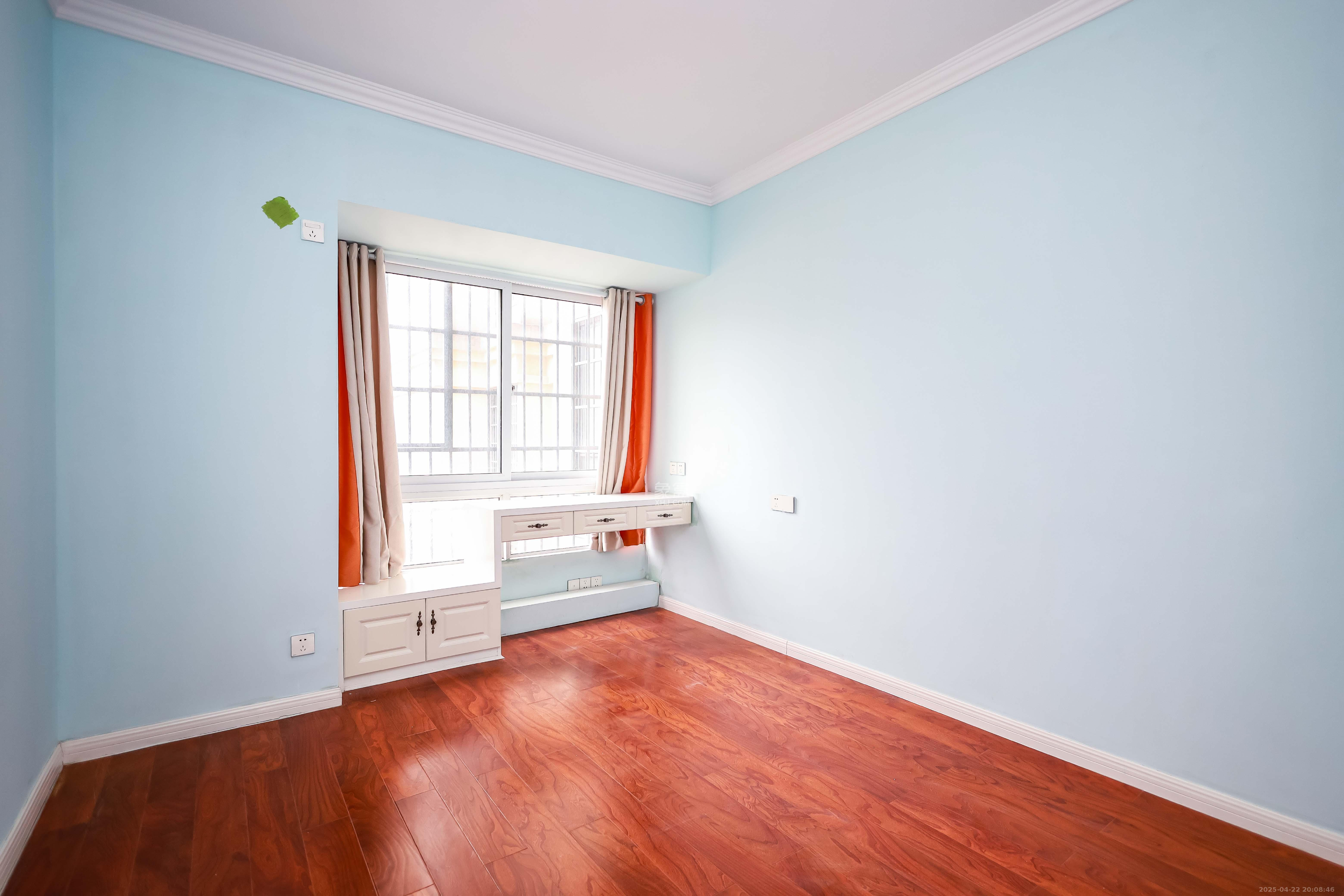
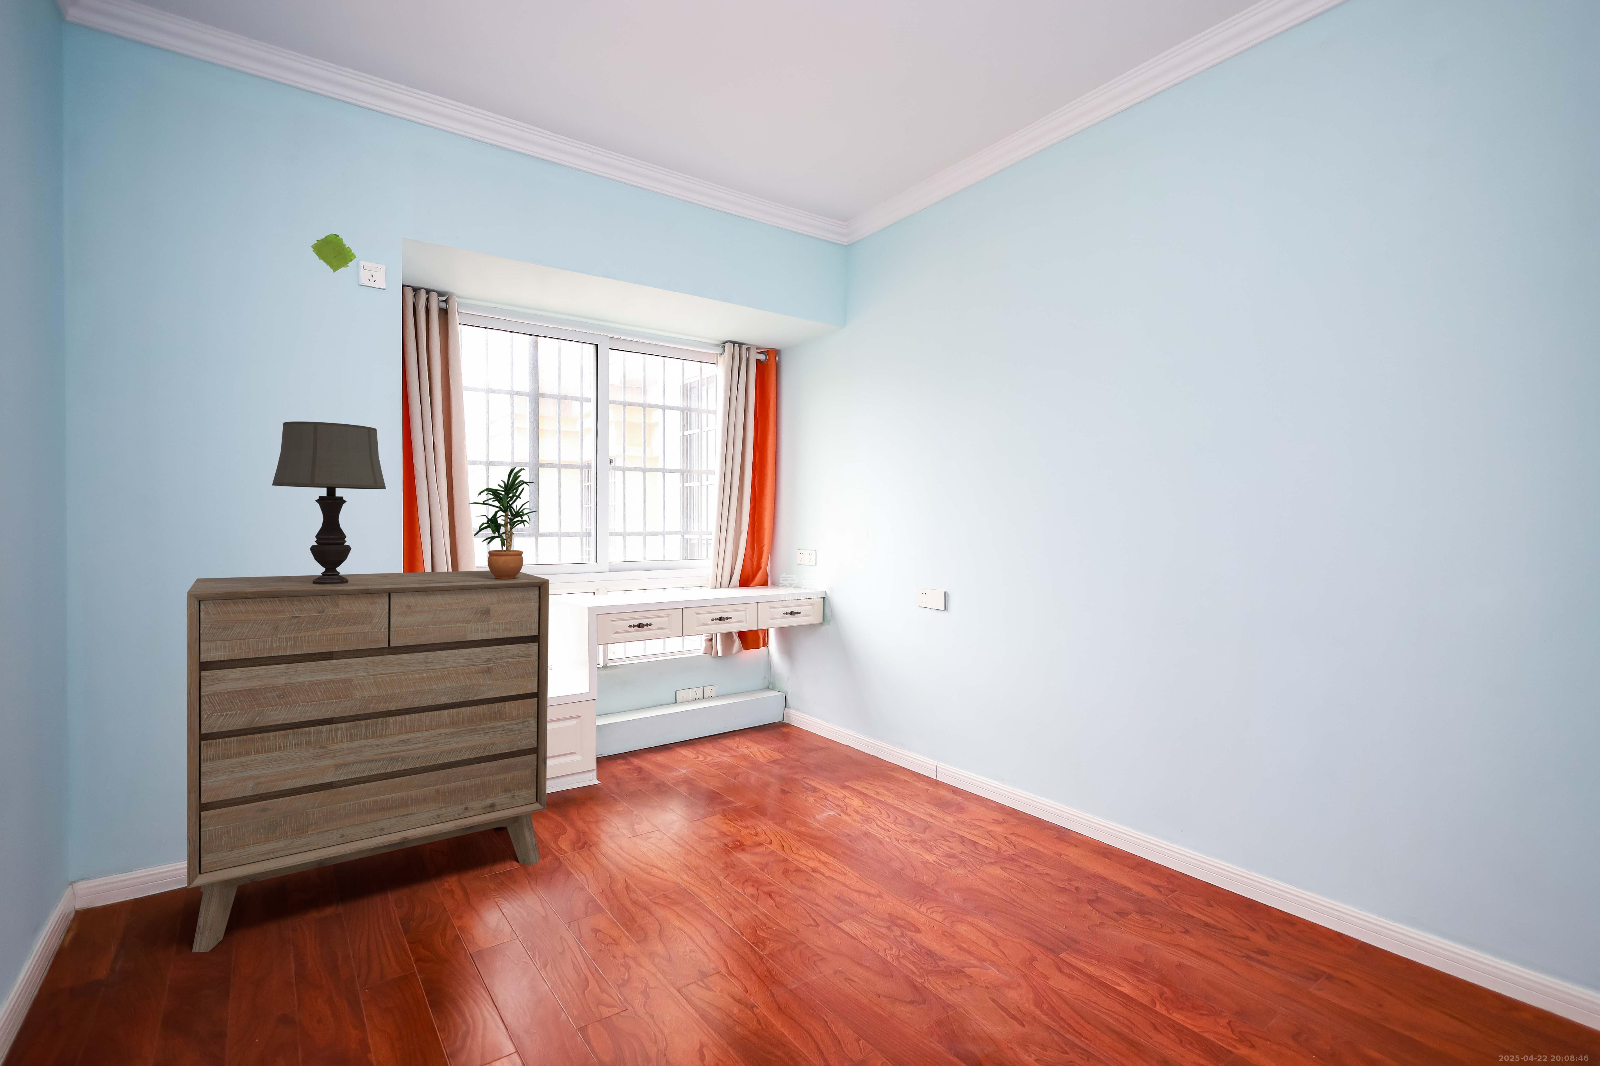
+ dresser [187,570,550,953]
+ table lamp [271,421,387,584]
+ potted plant [468,466,538,579]
